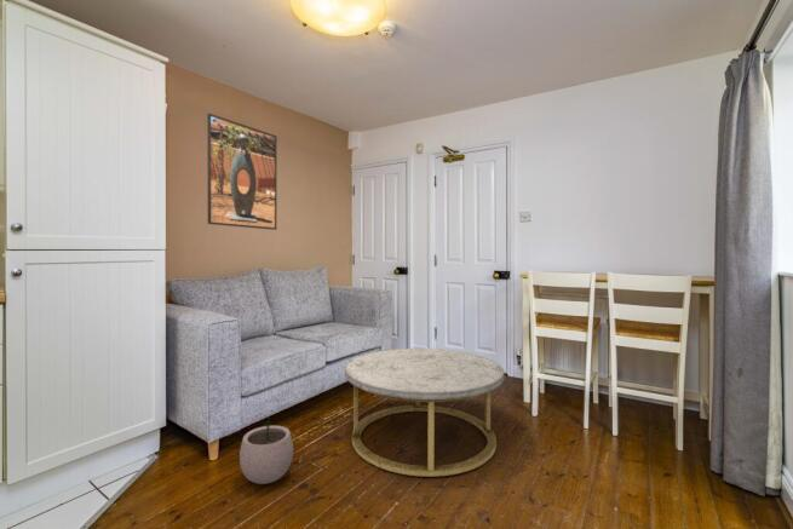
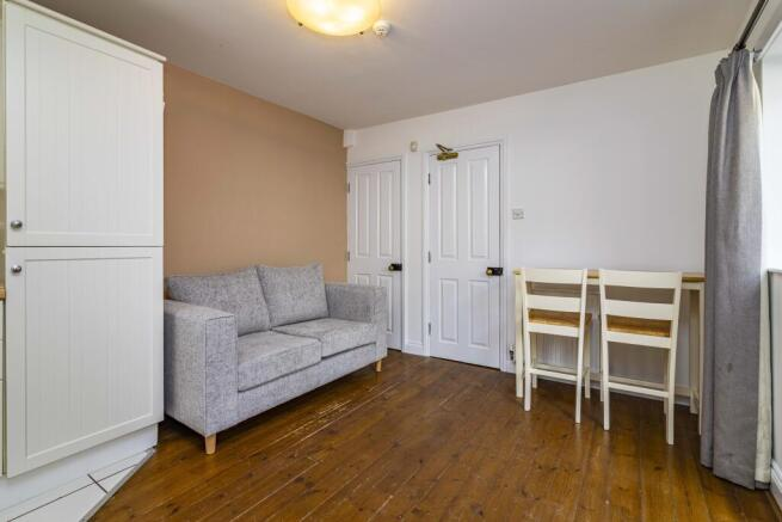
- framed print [207,113,277,231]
- plant pot [239,416,294,485]
- coffee table [344,347,505,478]
